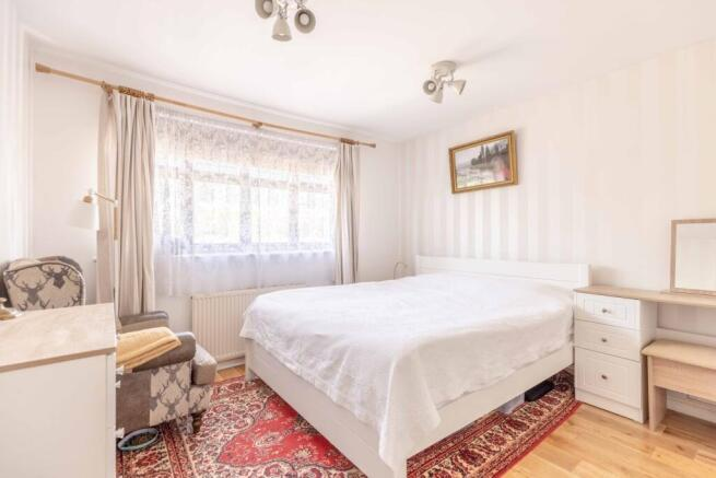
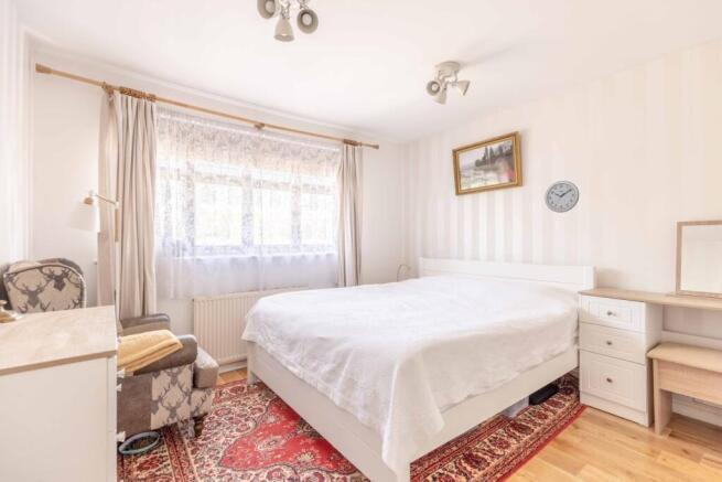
+ wall clock [543,180,581,214]
